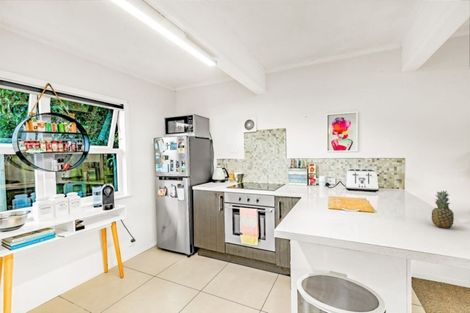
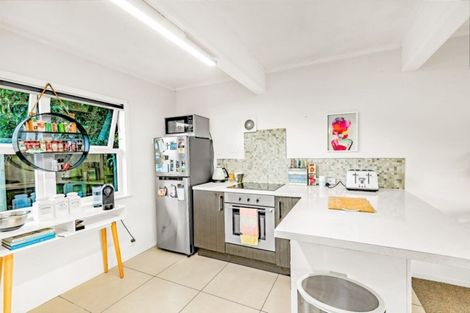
- fruit [431,189,455,229]
